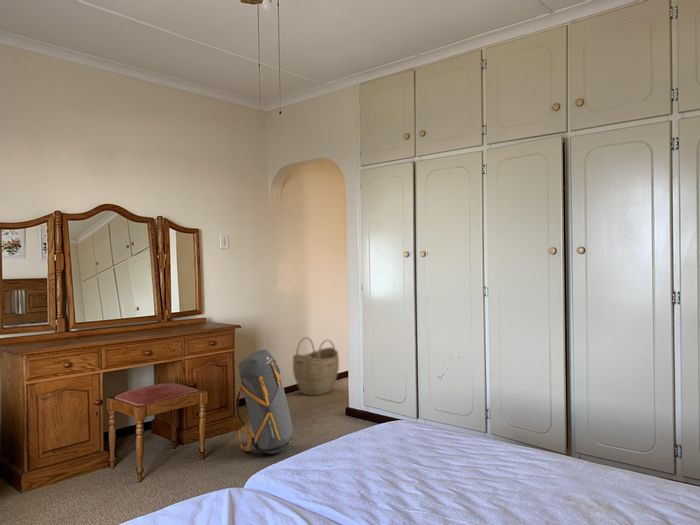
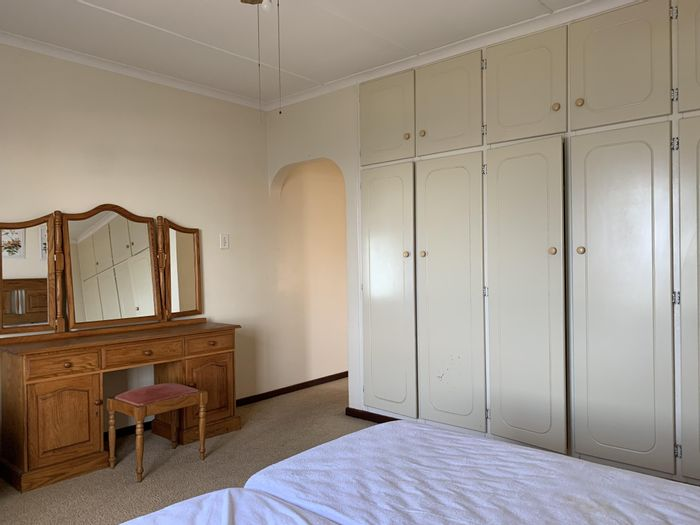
- woven basket [292,336,340,397]
- backpack [235,349,294,455]
